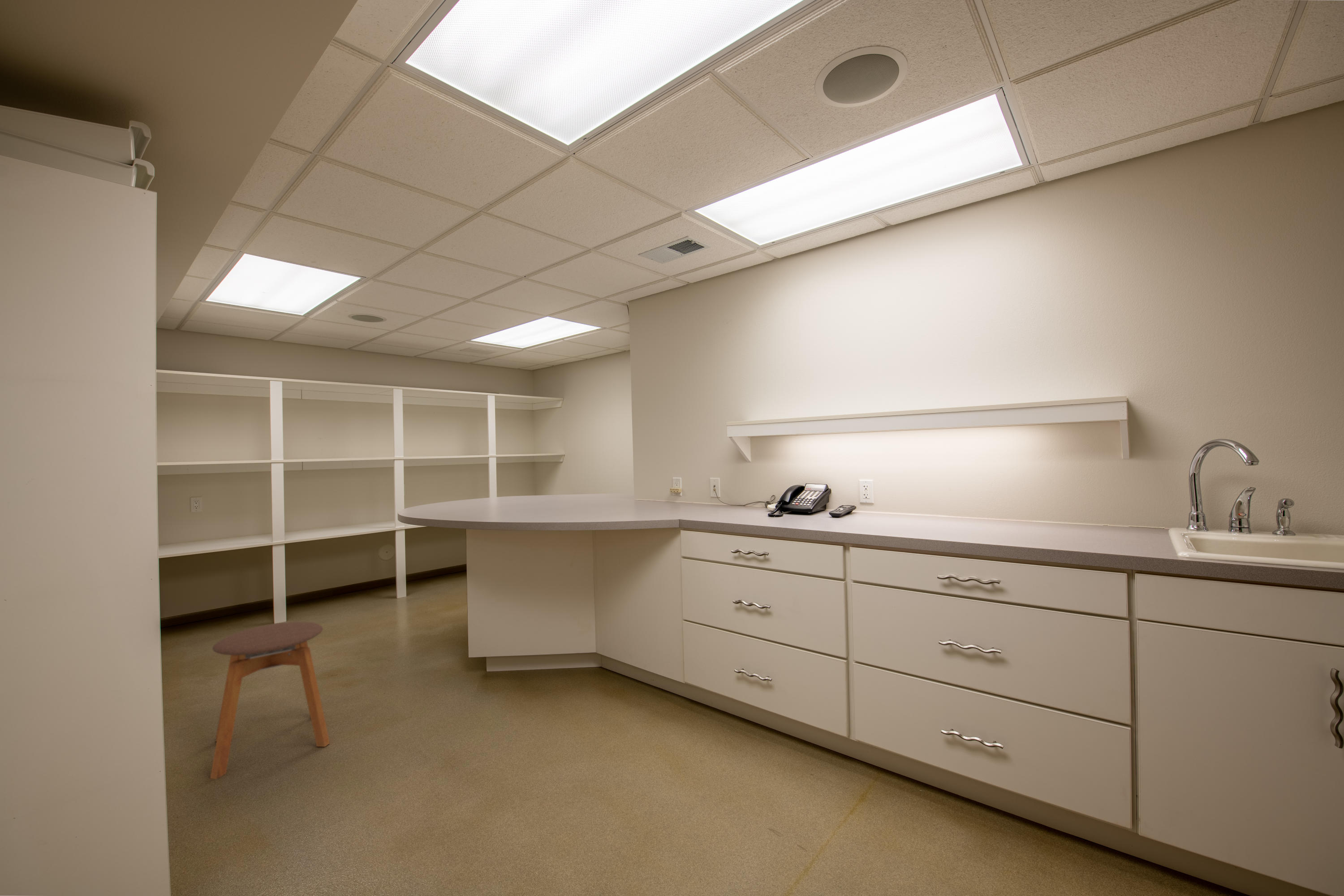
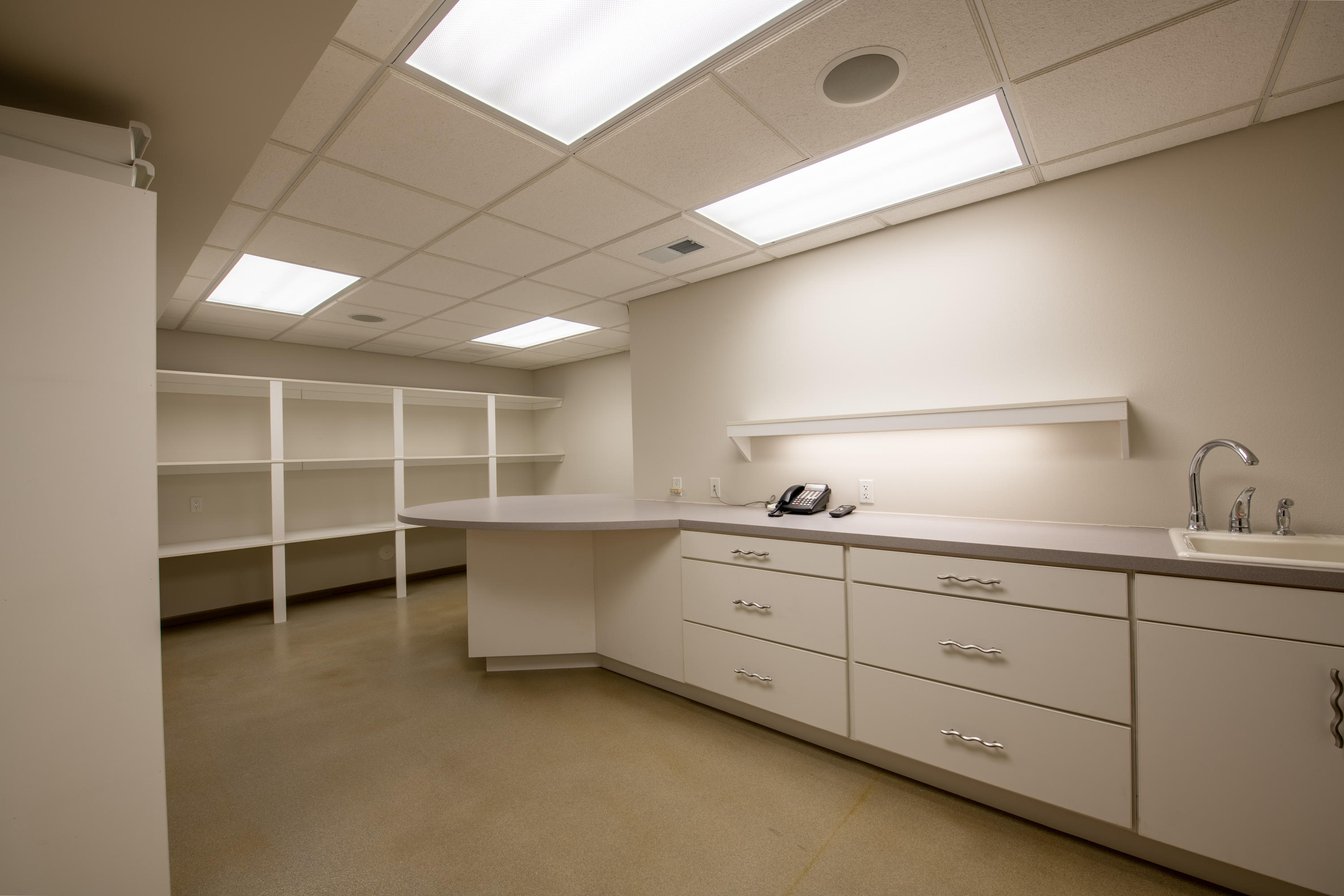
- stool [210,621,331,780]
